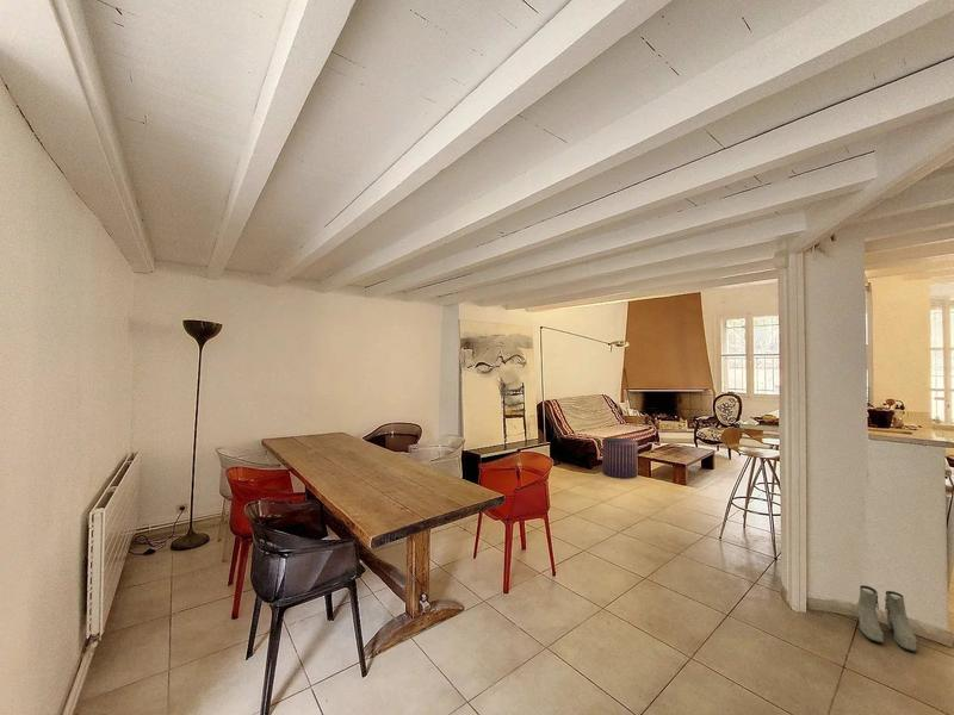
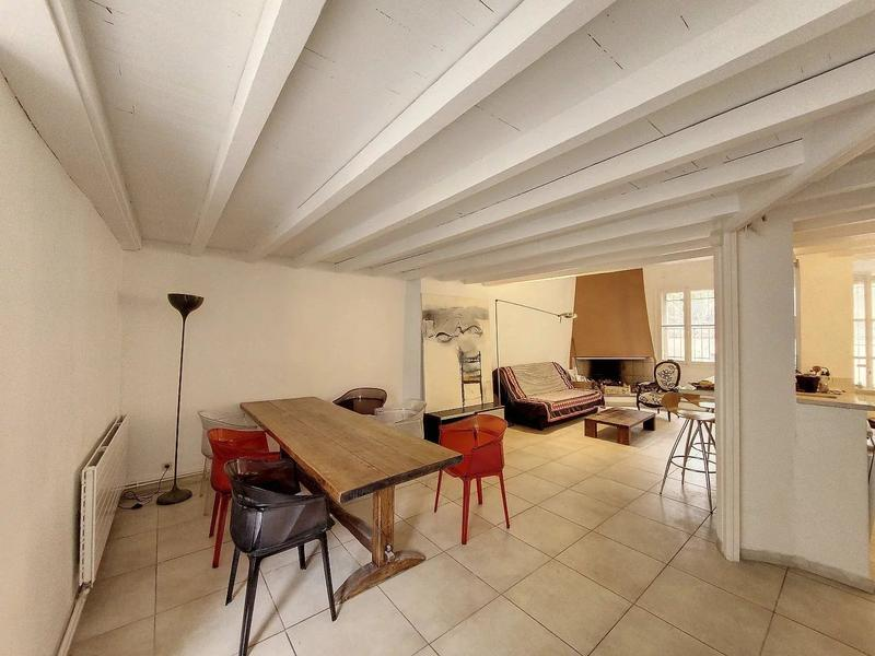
- boots [855,584,918,653]
- pouf [601,436,639,480]
